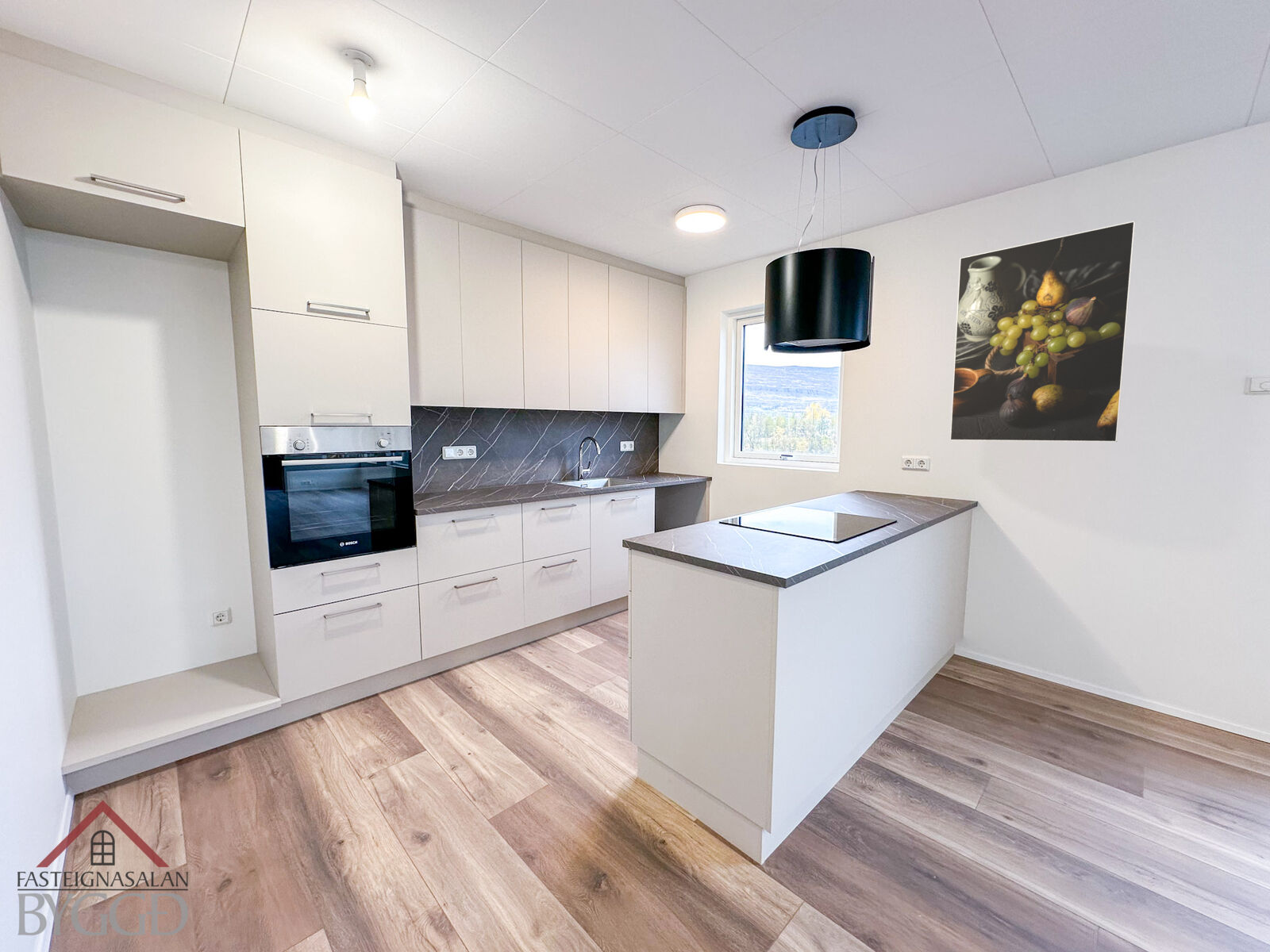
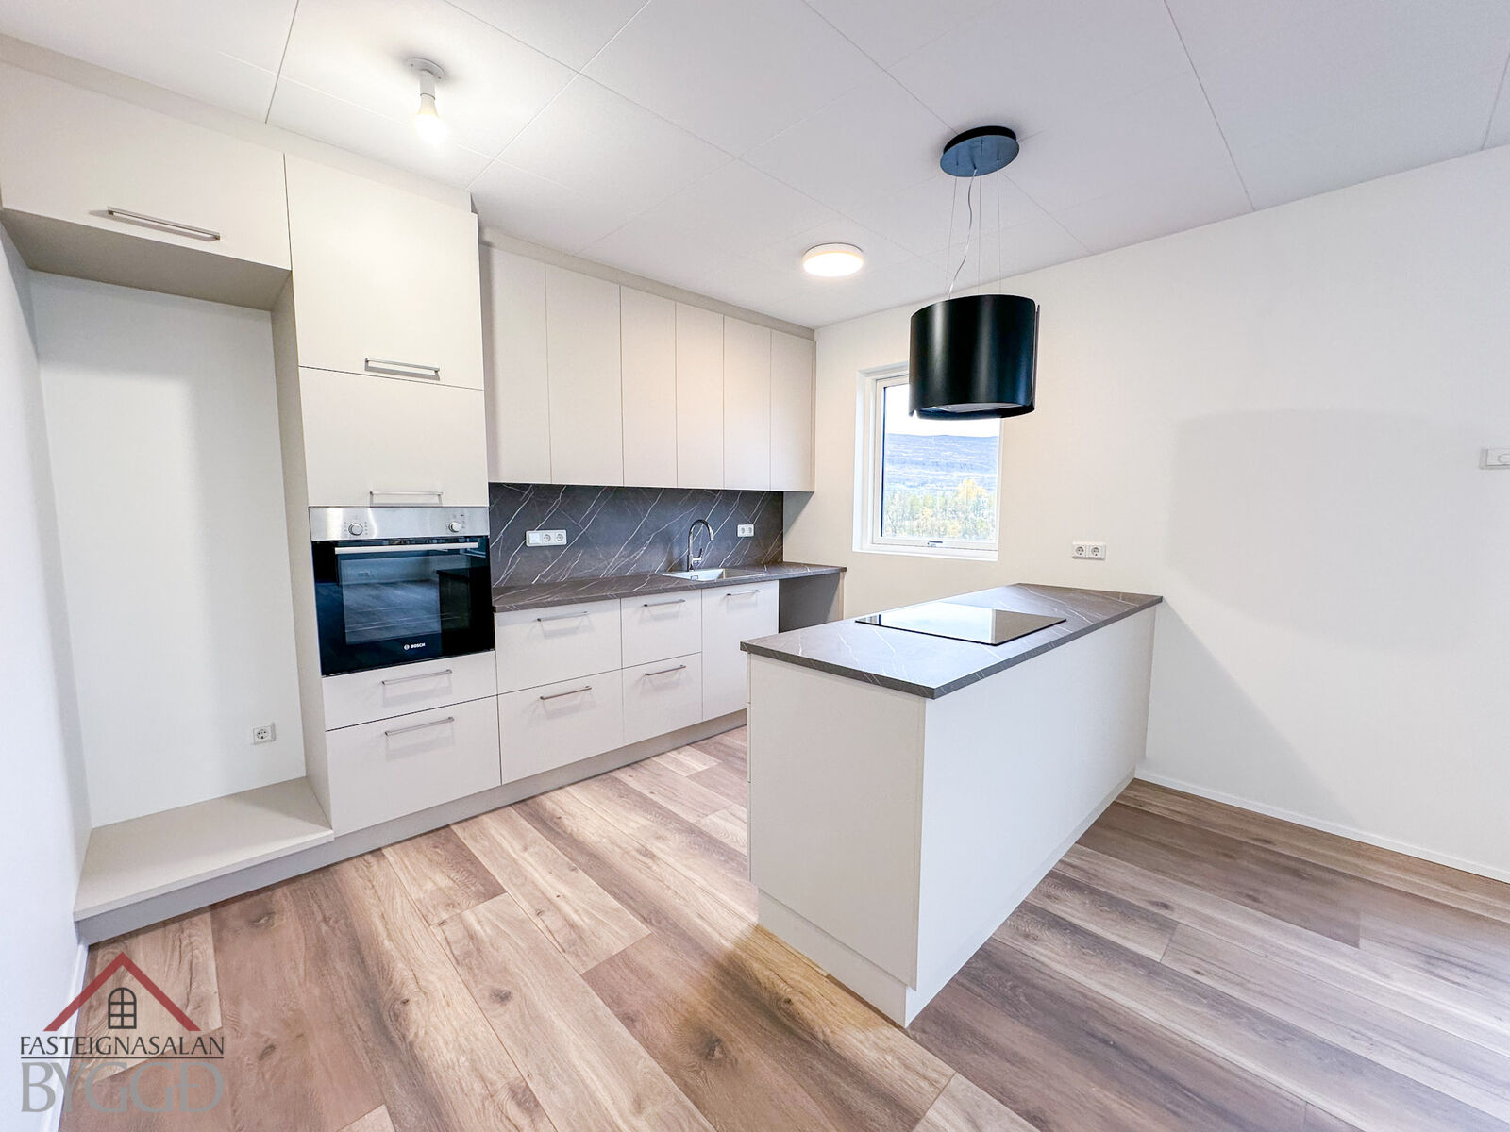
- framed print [949,220,1136,443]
